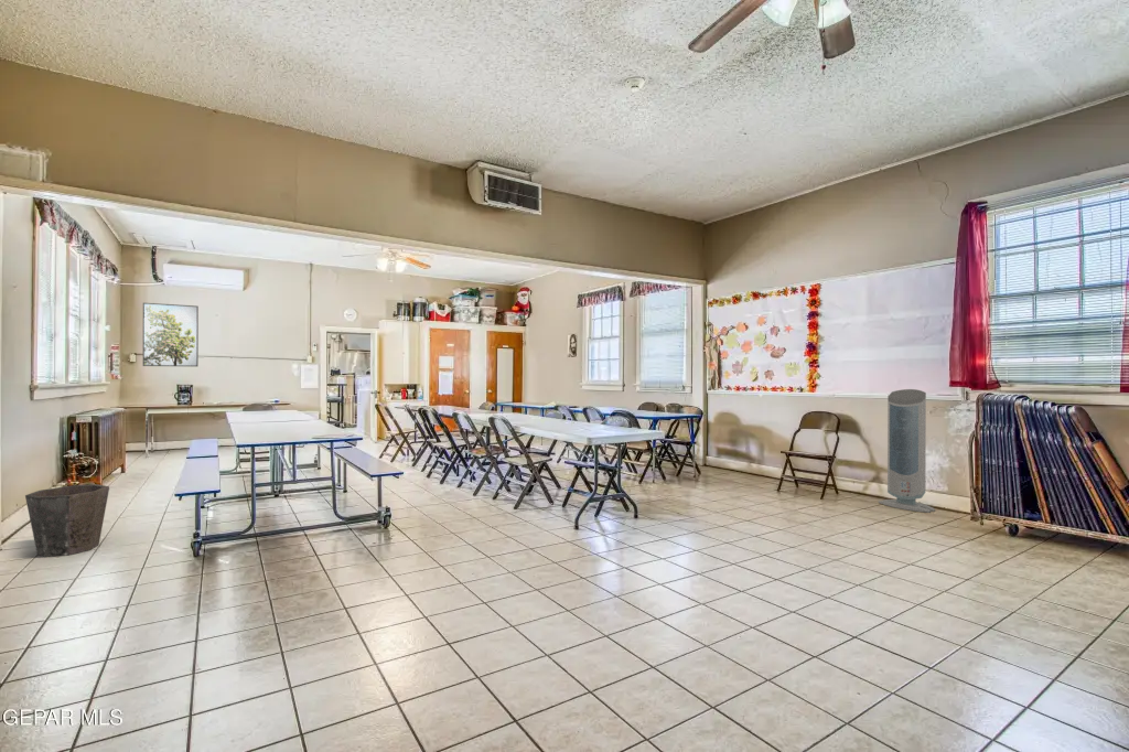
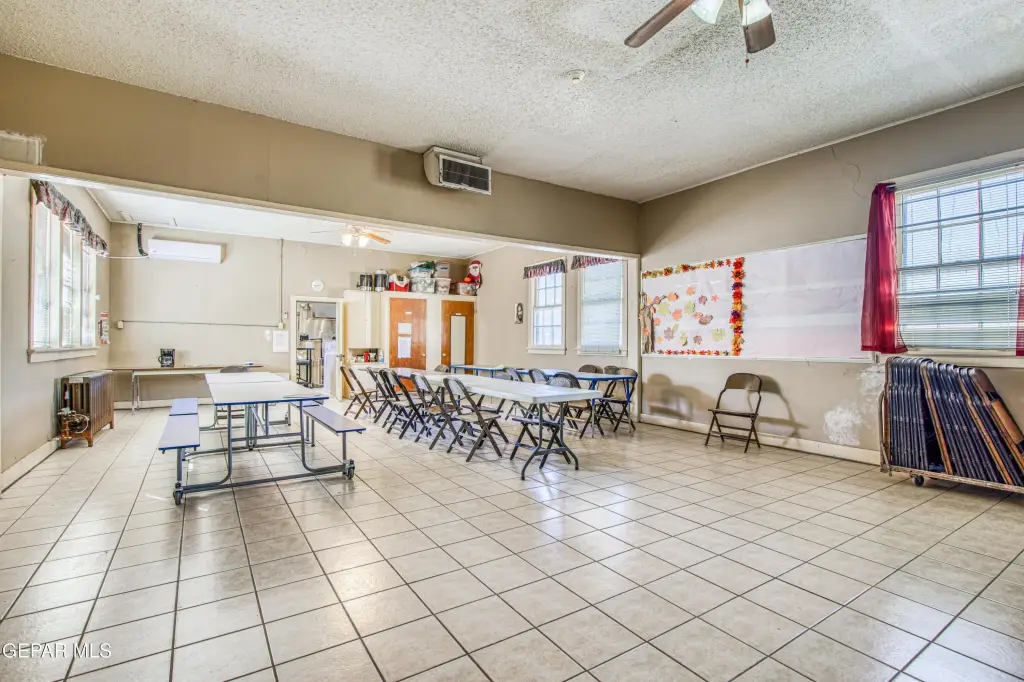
- waste bin [24,483,110,558]
- air purifier [878,388,936,514]
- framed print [142,302,200,367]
